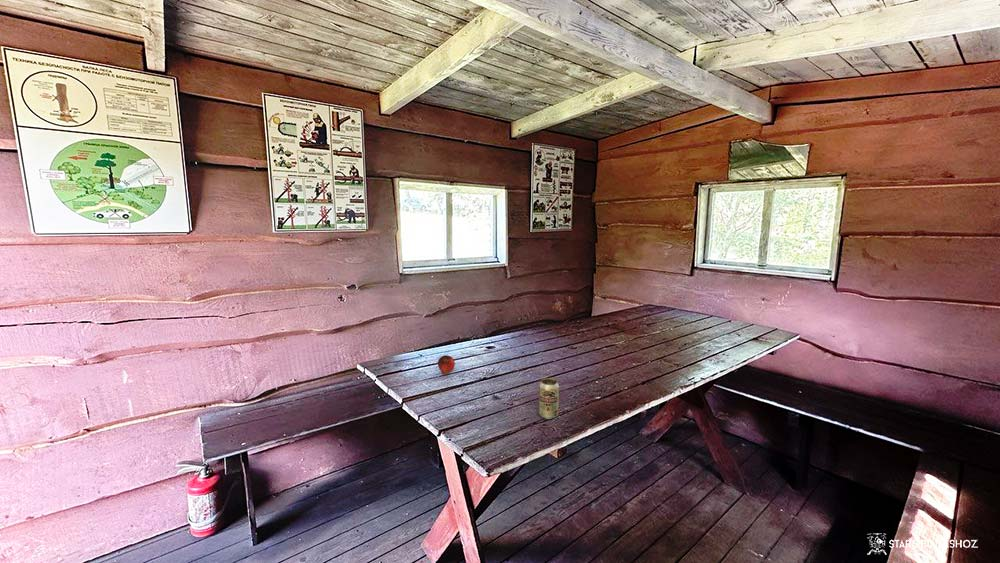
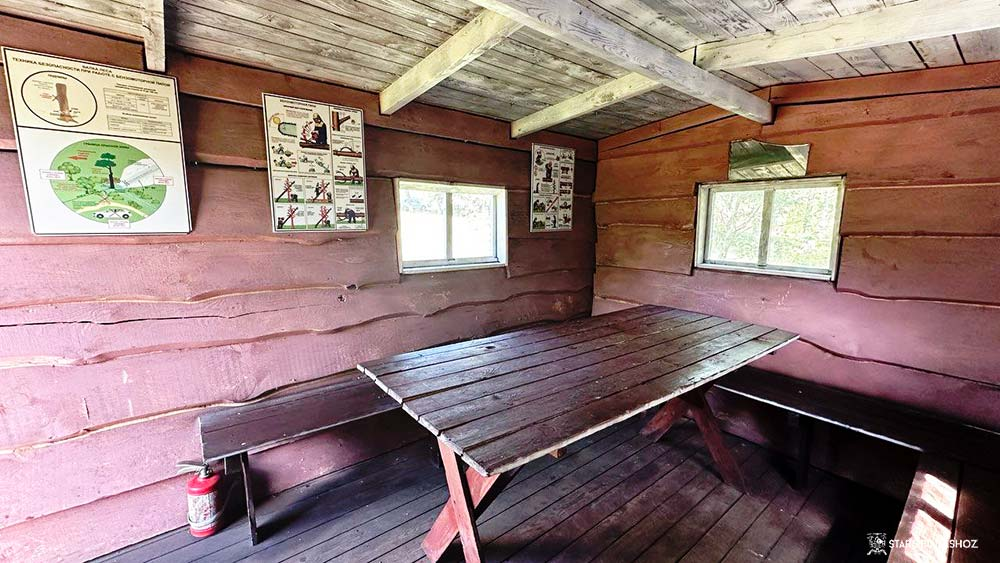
- apple [437,354,456,375]
- beverage can [538,377,560,420]
